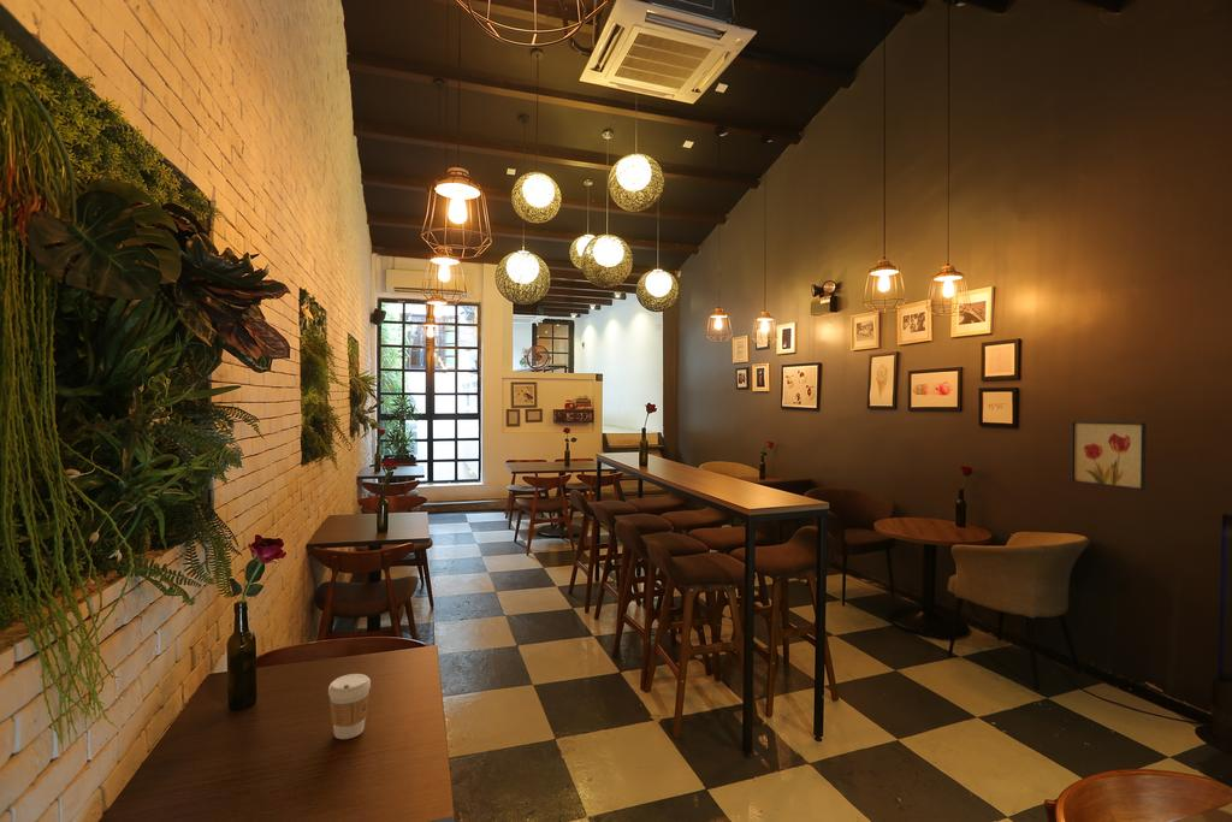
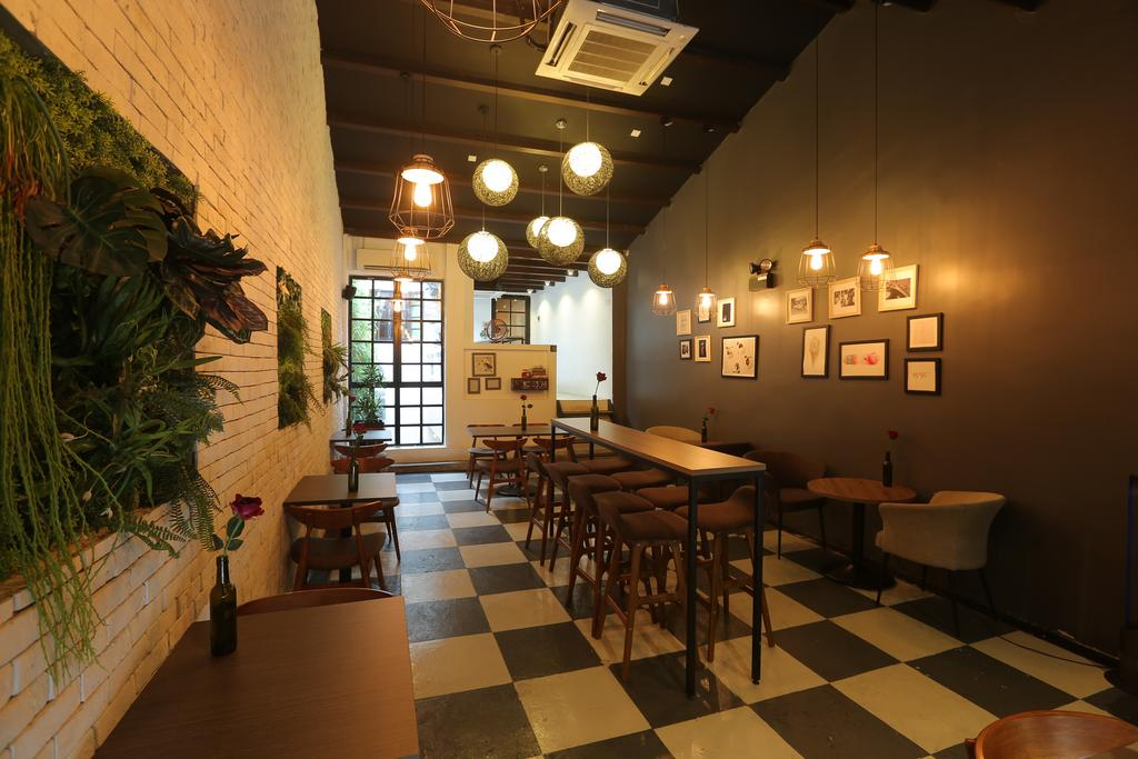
- wall art [1070,420,1148,492]
- coffee cup [327,673,372,740]
